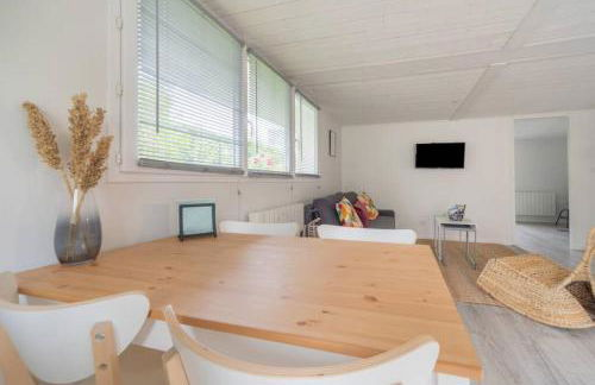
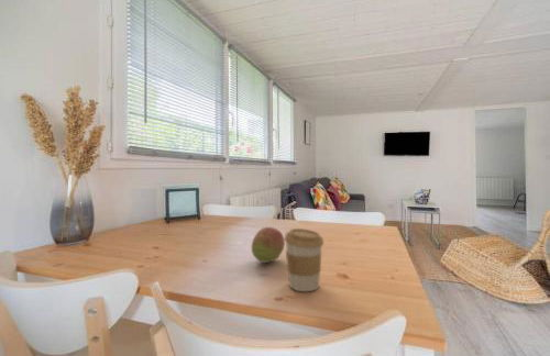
+ coffee cup [284,227,324,292]
+ fruit [251,226,286,264]
